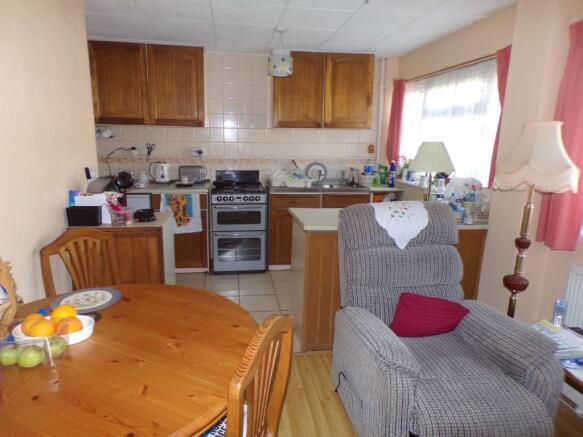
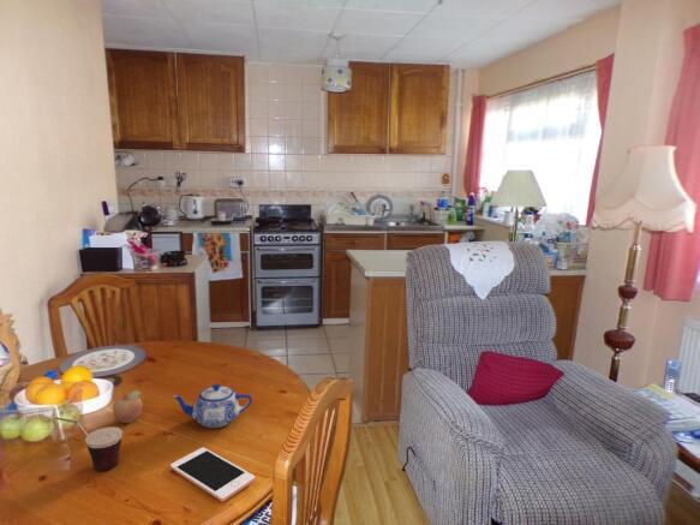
+ teapot [172,382,253,429]
+ cell phone [169,447,256,502]
+ cup [53,416,124,472]
+ fruit [112,389,144,424]
